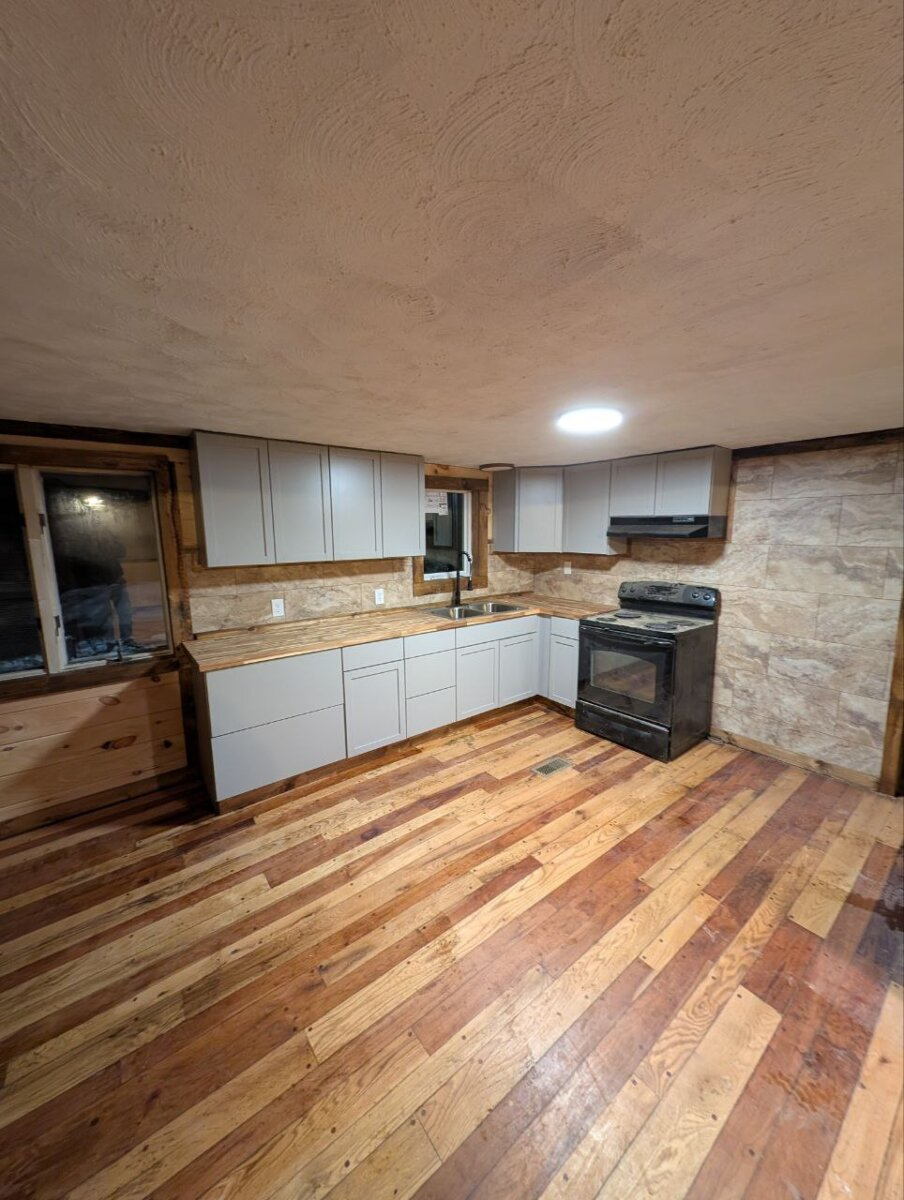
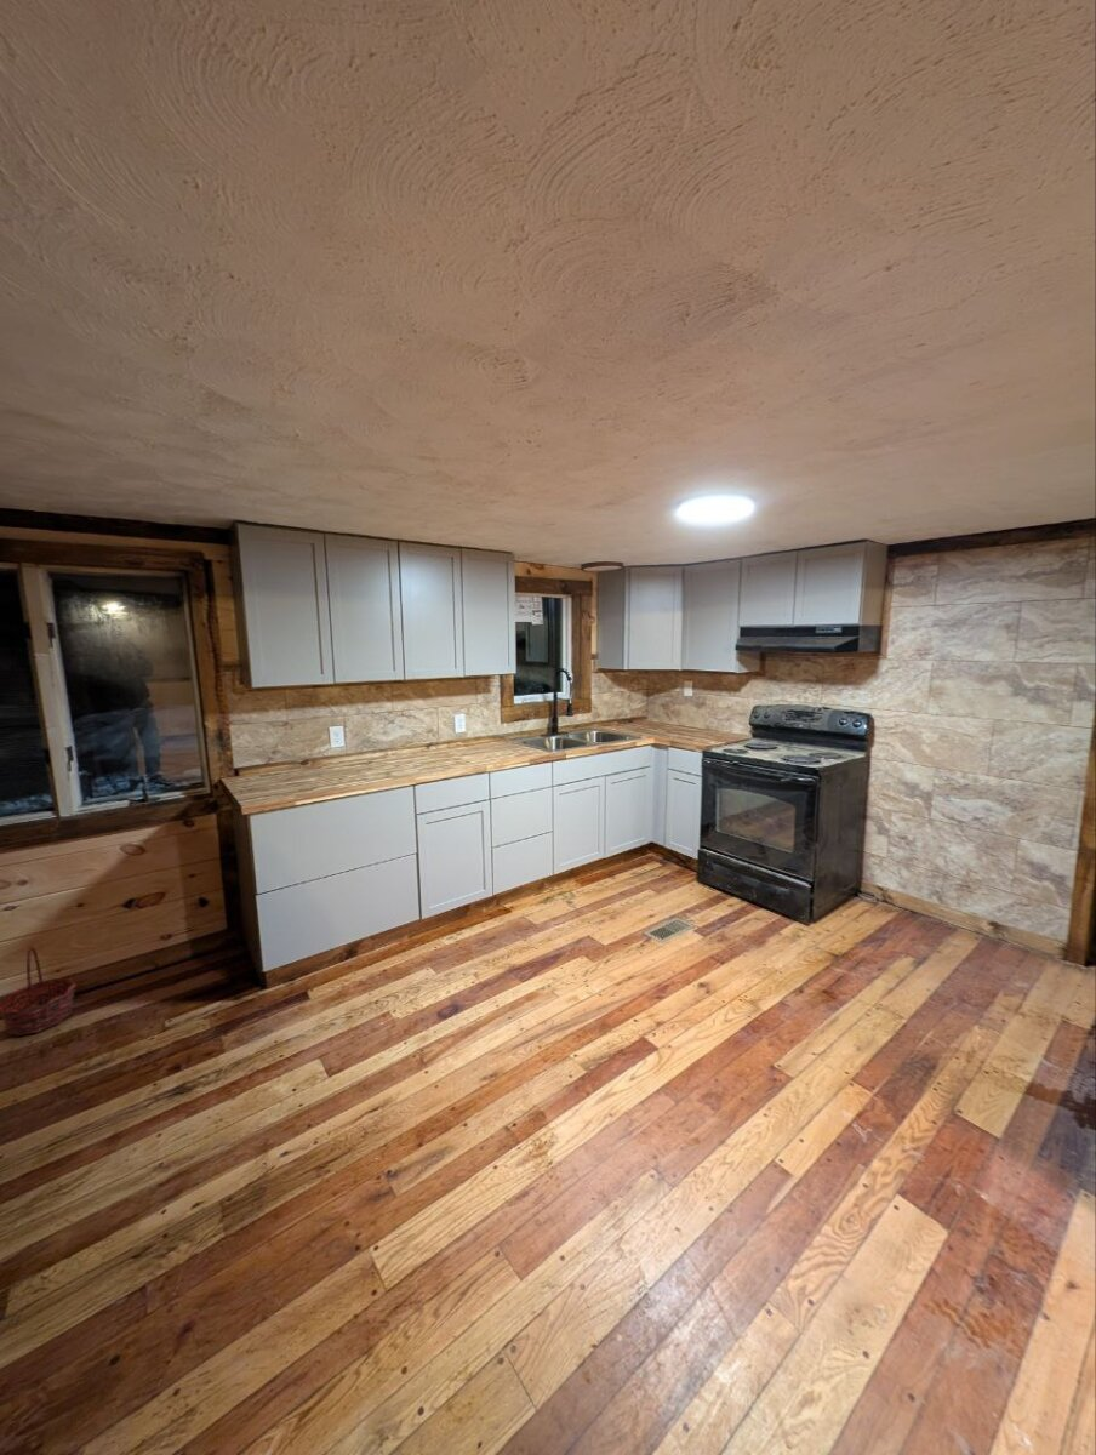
+ basket [0,946,78,1037]
